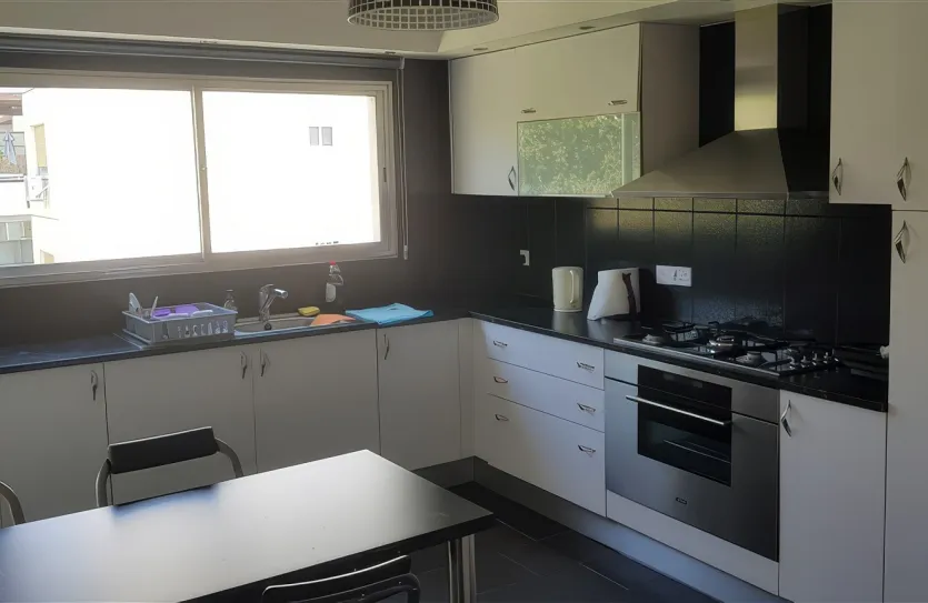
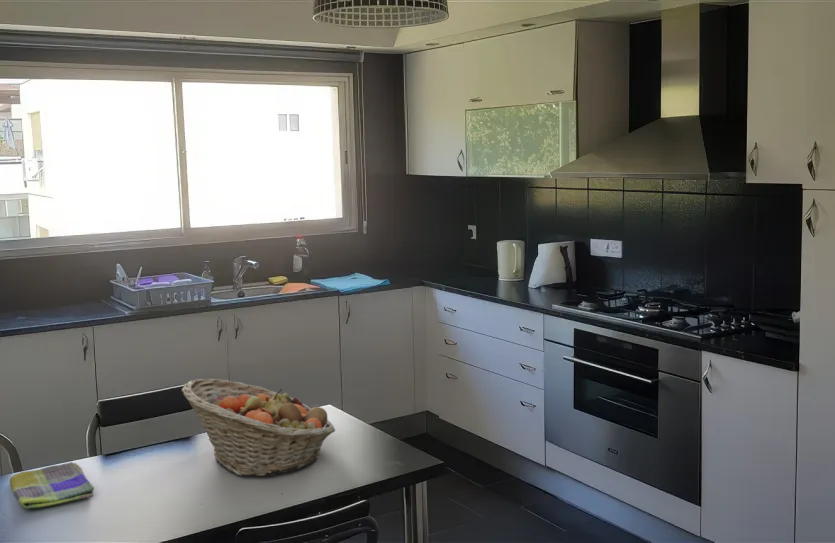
+ fruit basket [180,378,336,477]
+ dish towel [9,461,95,509]
